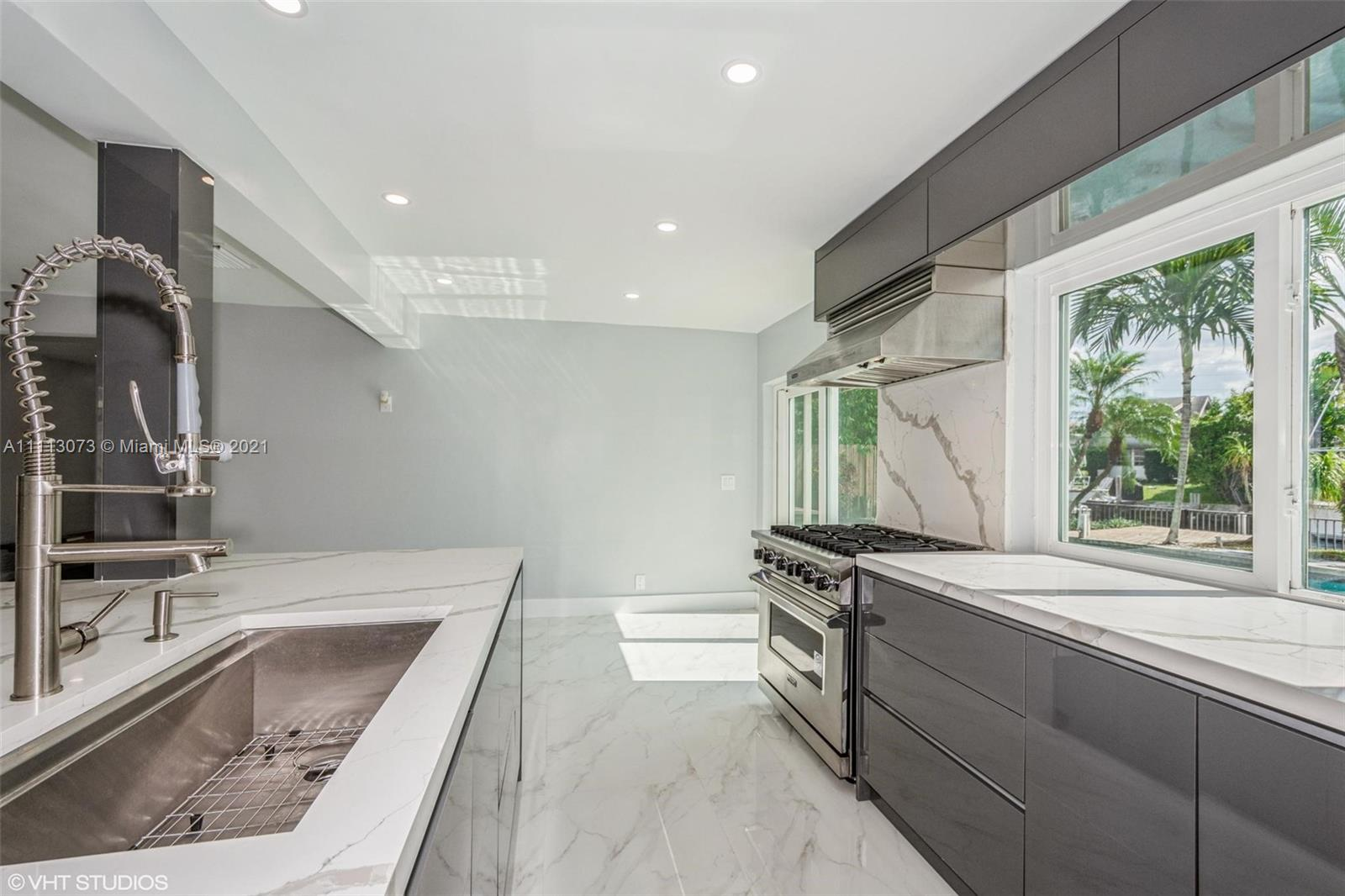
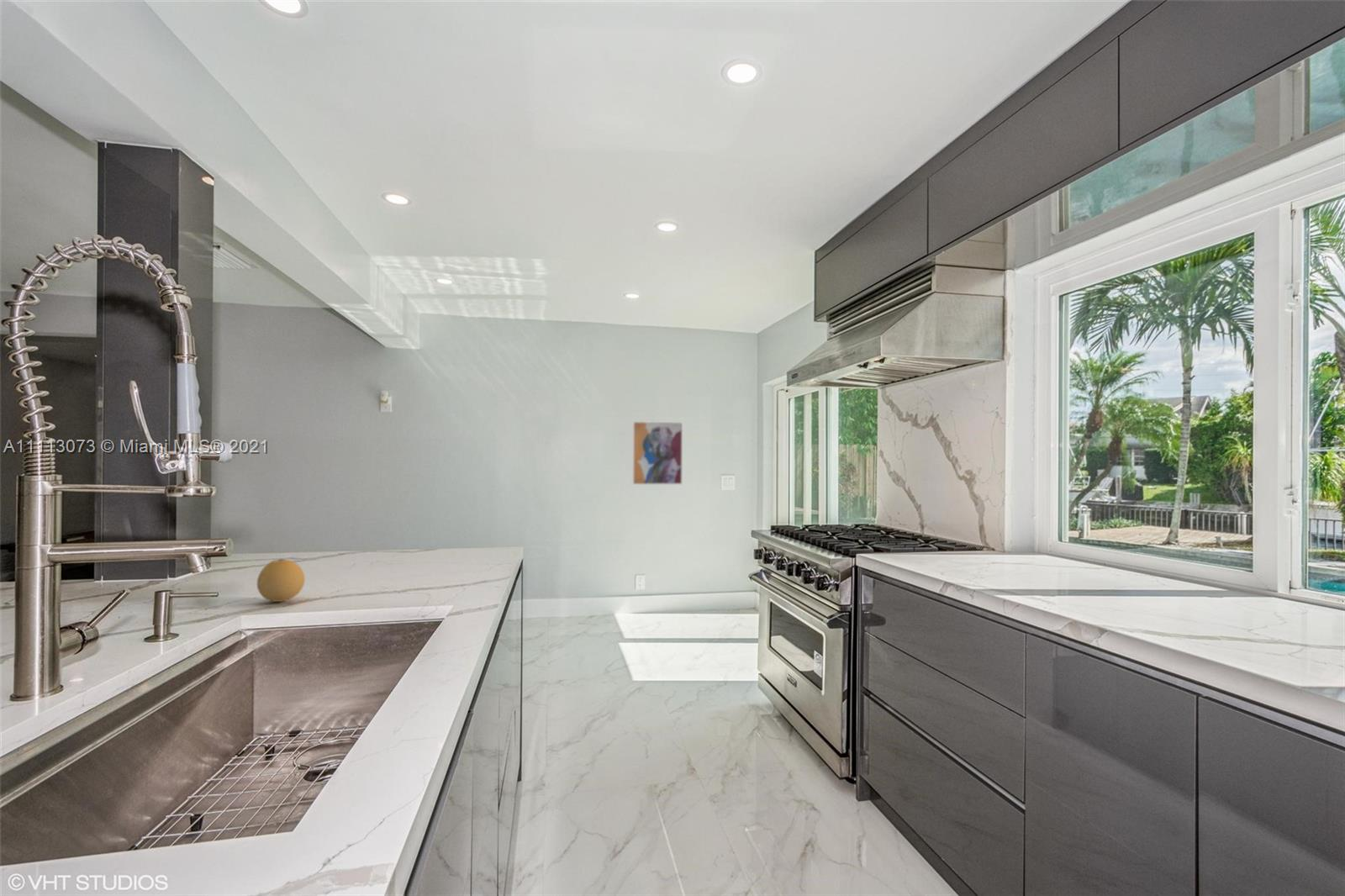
+ fruit [256,558,306,603]
+ wall art [631,420,683,486]
